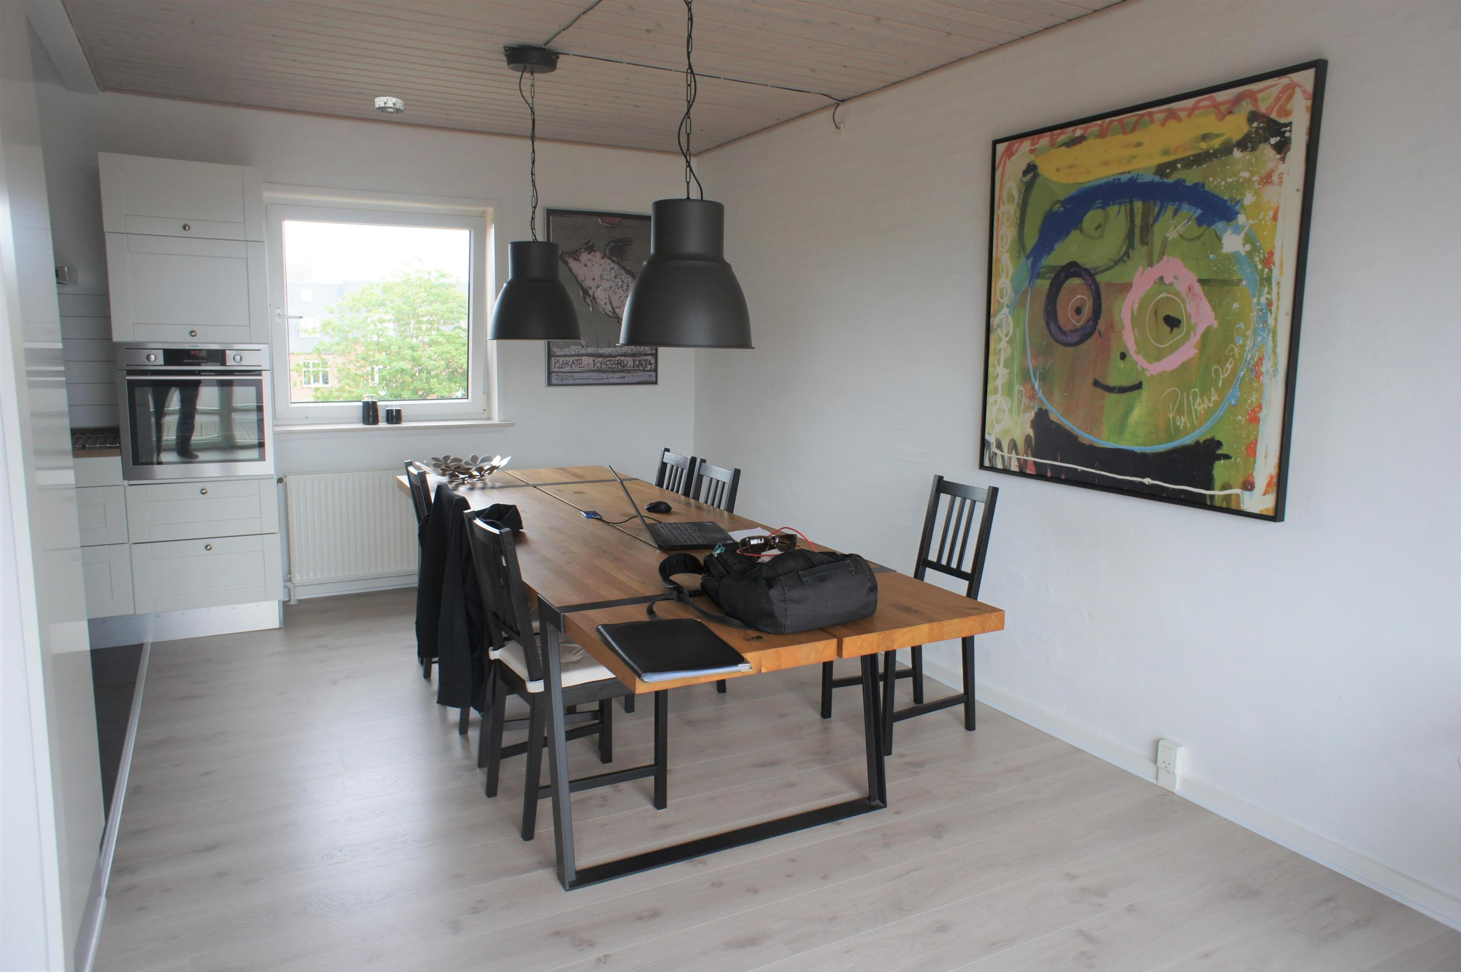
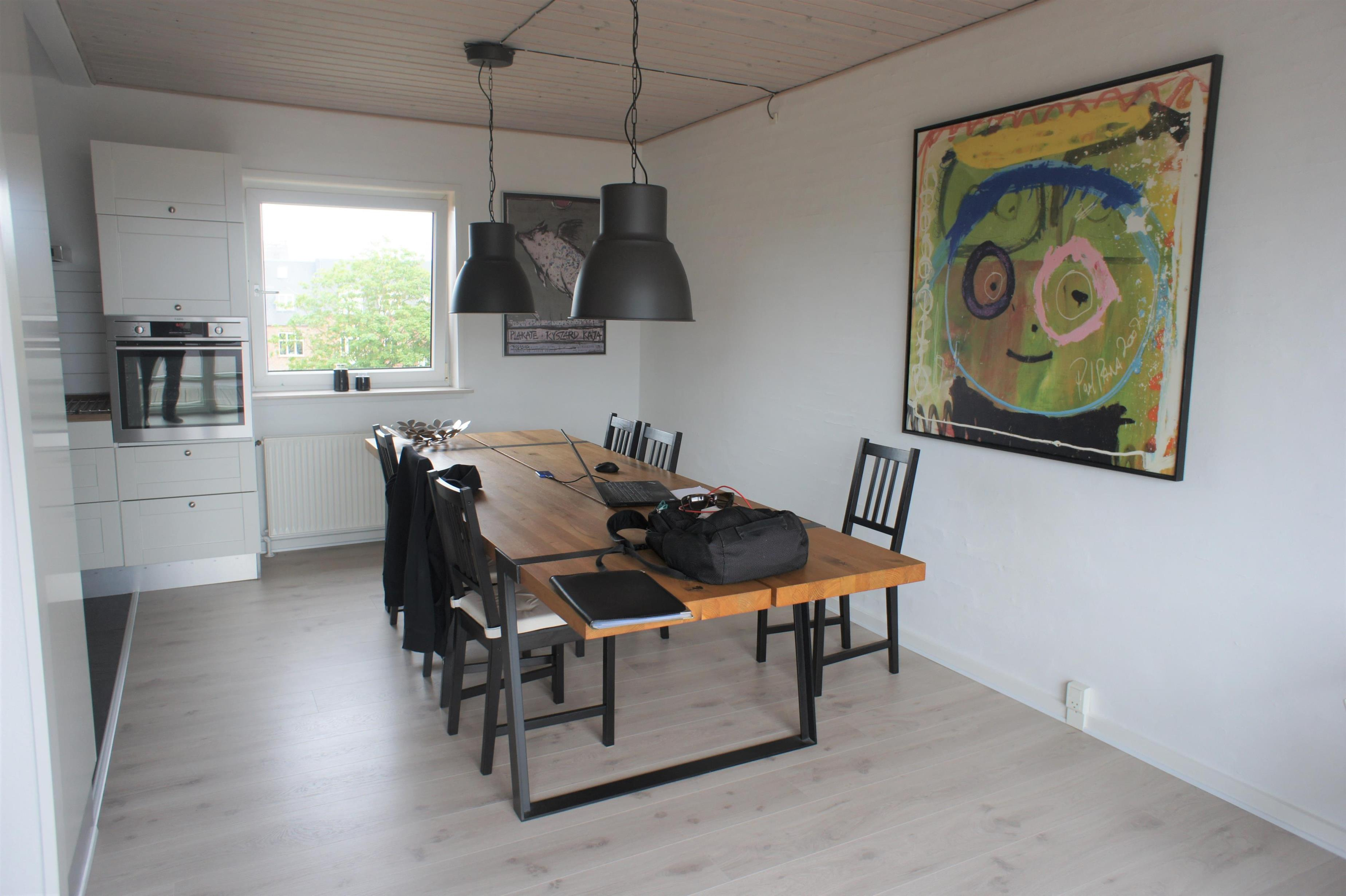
- smoke detector [374,97,405,114]
